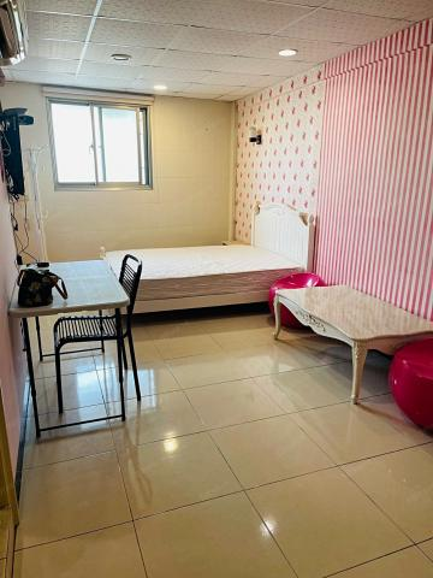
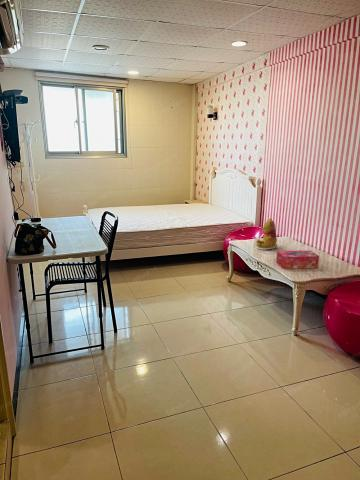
+ tissue box [275,249,320,270]
+ teddy bear [253,218,278,251]
